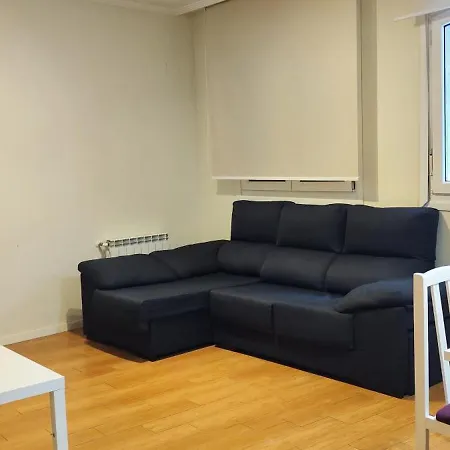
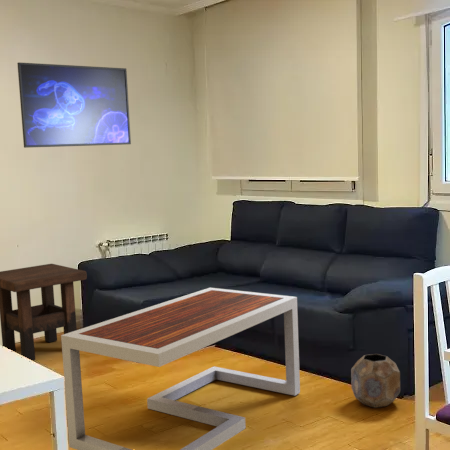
+ planter [350,353,401,409]
+ side table [0,263,88,361]
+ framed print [16,61,132,149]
+ coffee table [60,287,301,450]
